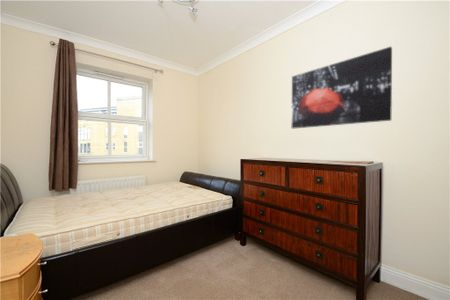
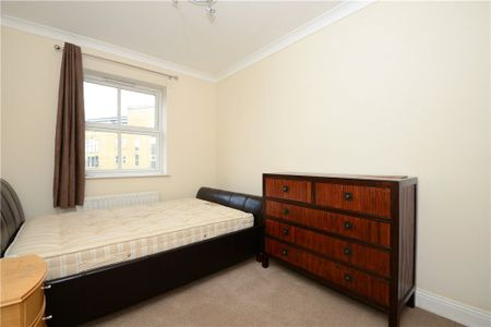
- wall art [291,46,393,130]
